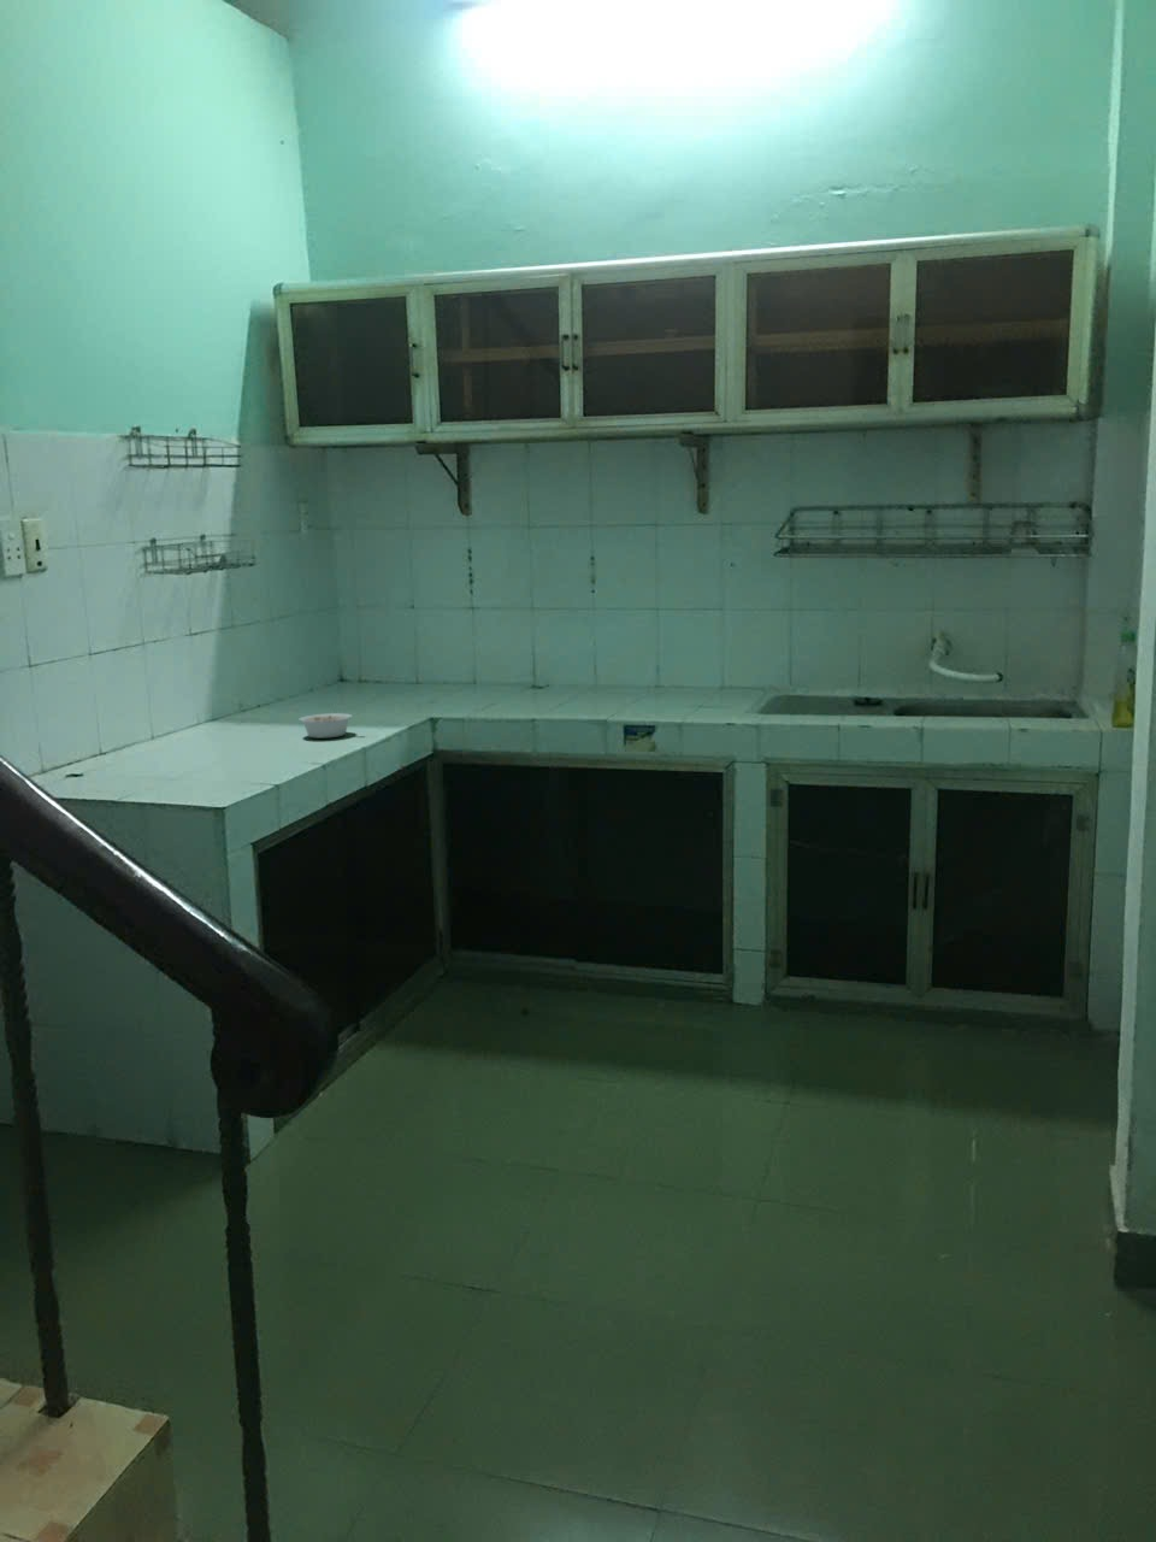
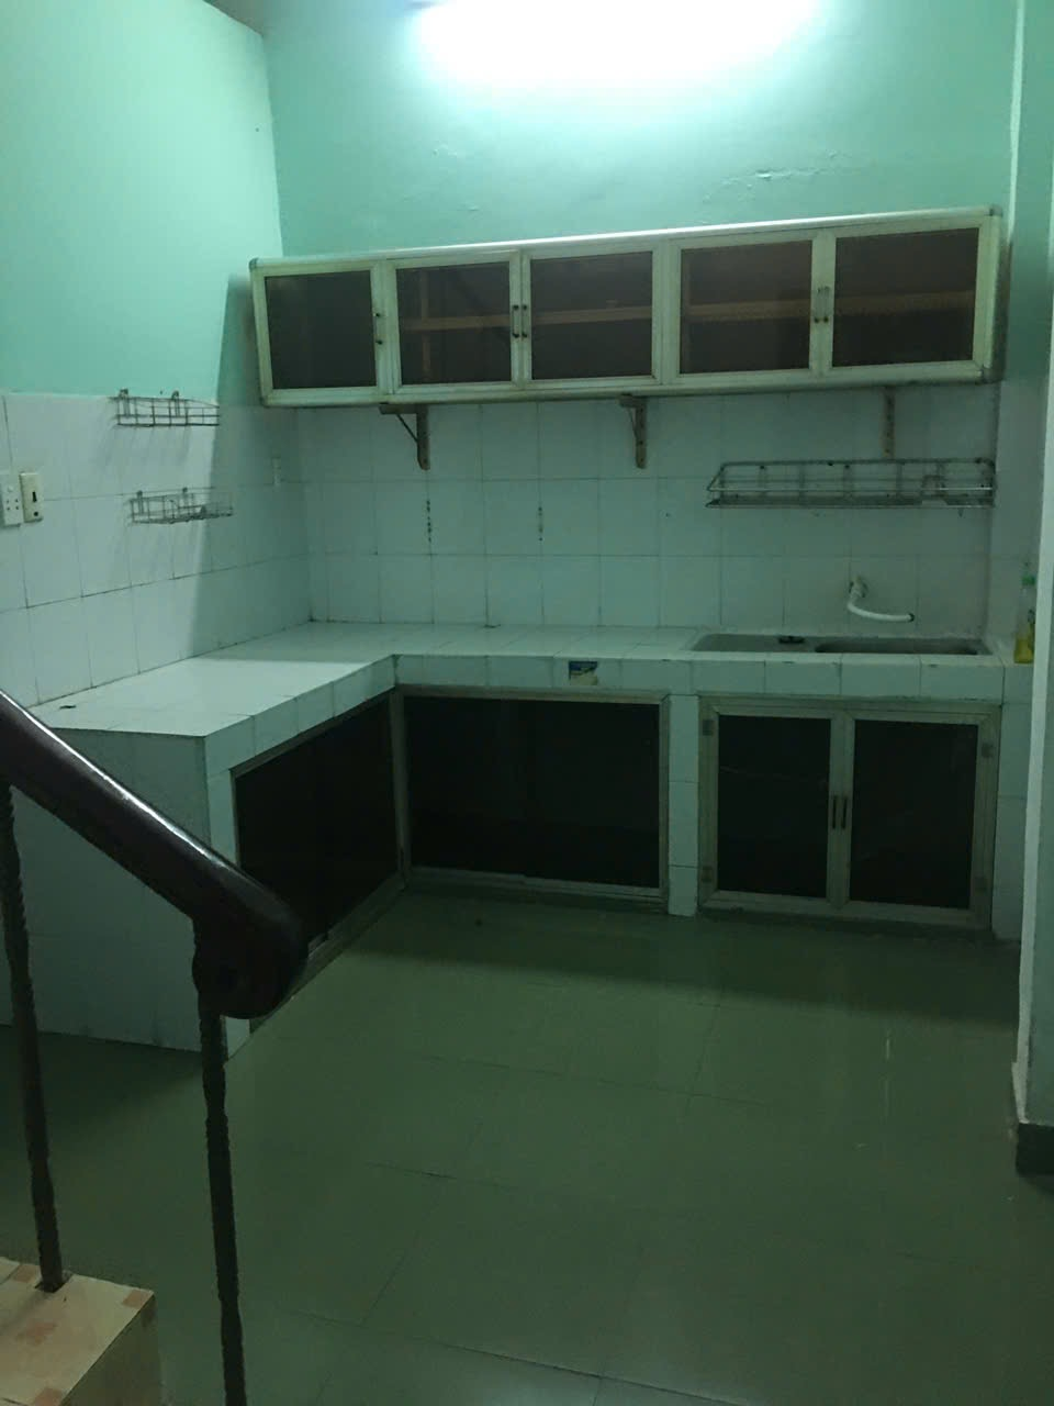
- legume [299,712,361,739]
